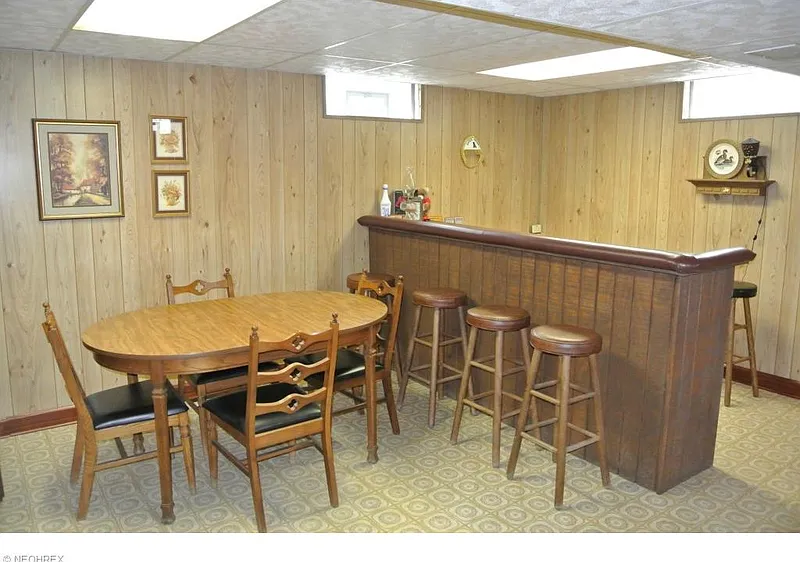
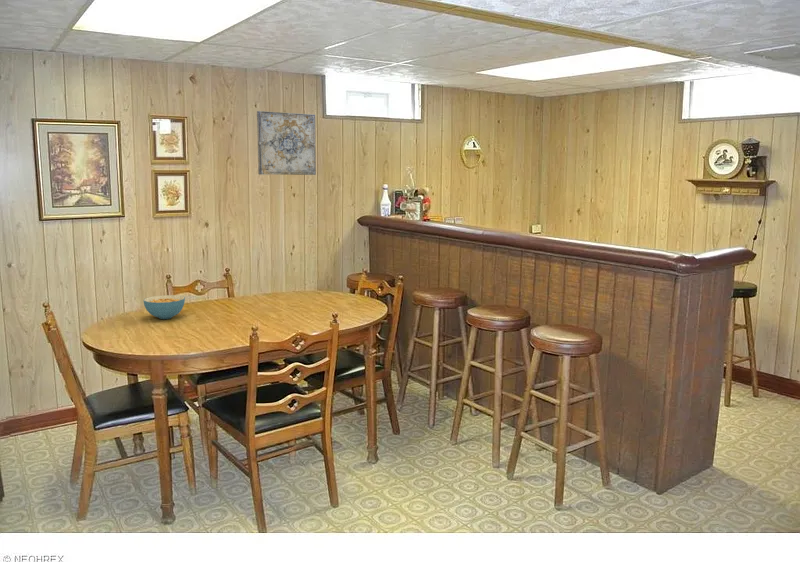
+ wall art [256,110,317,176]
+ cereal bowl [143,294,186,320]
